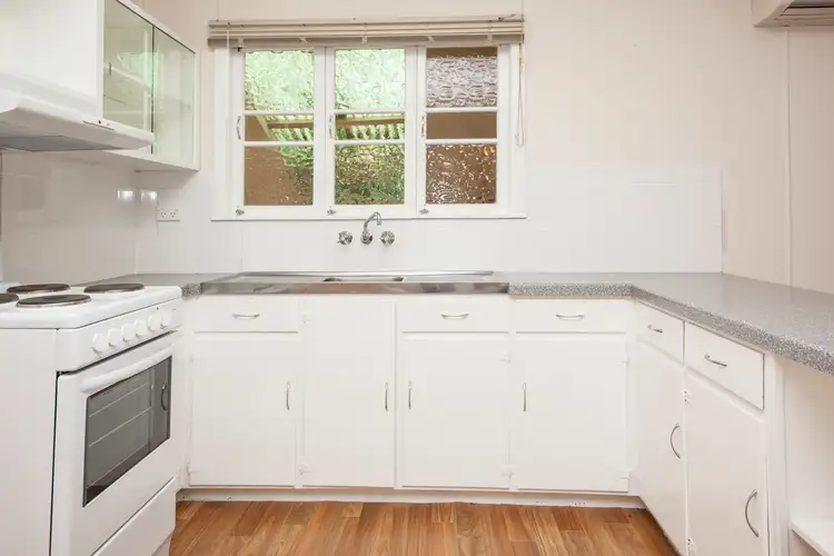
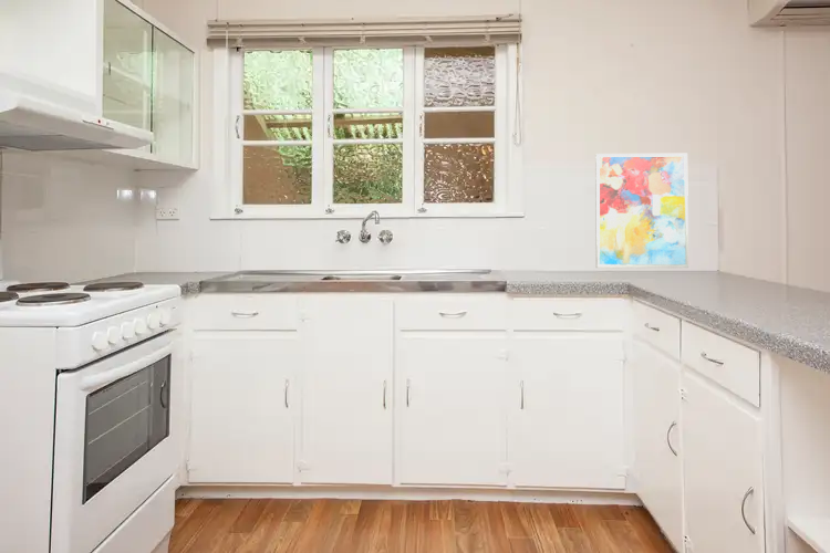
+ wall art [594,153,689,269]
